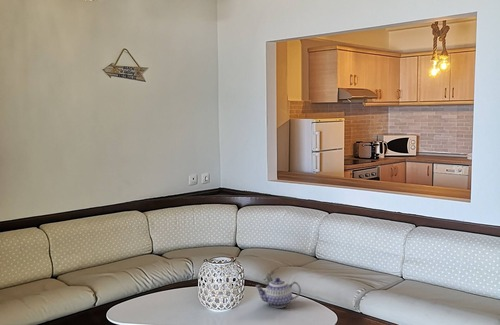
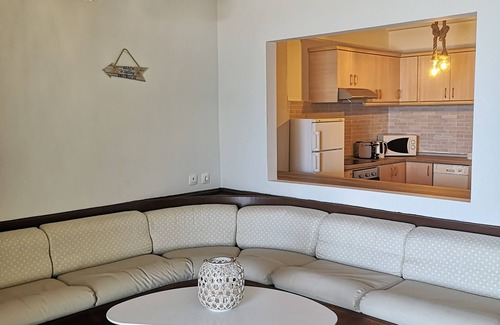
- teapot [255,277,302,309]
